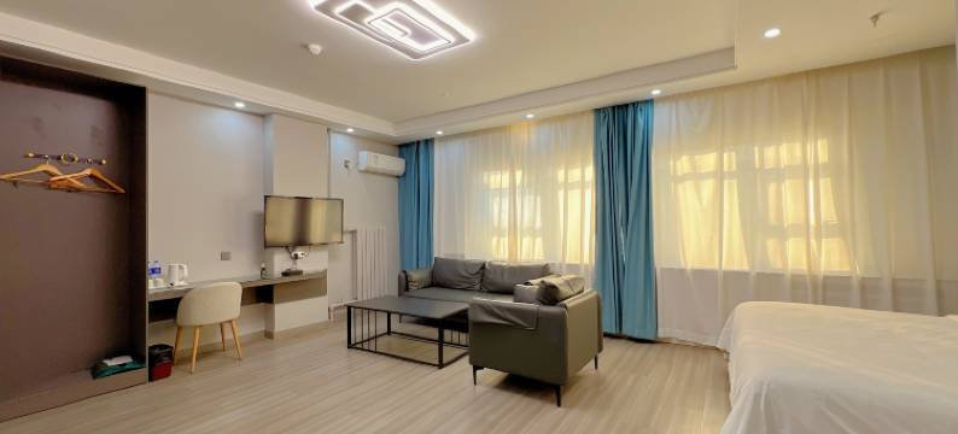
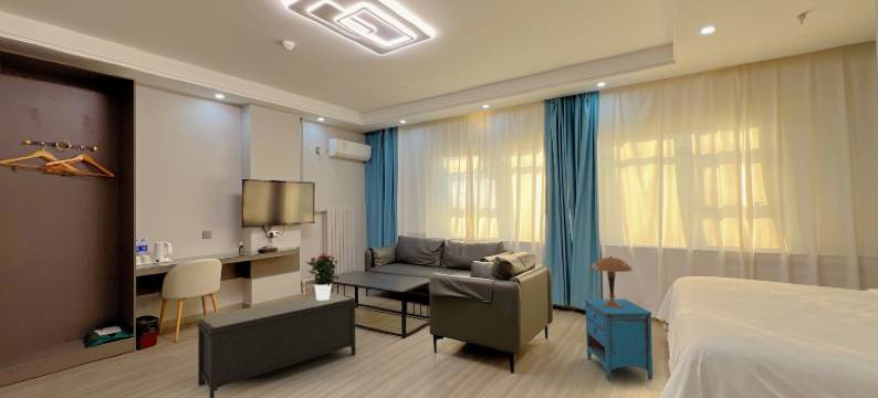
+ potted flower [304,252,339,301]
+ nightstand [584,297,654,380]
+ bench [196,292,357,398]
+ table lamp [589,254,634,307]
